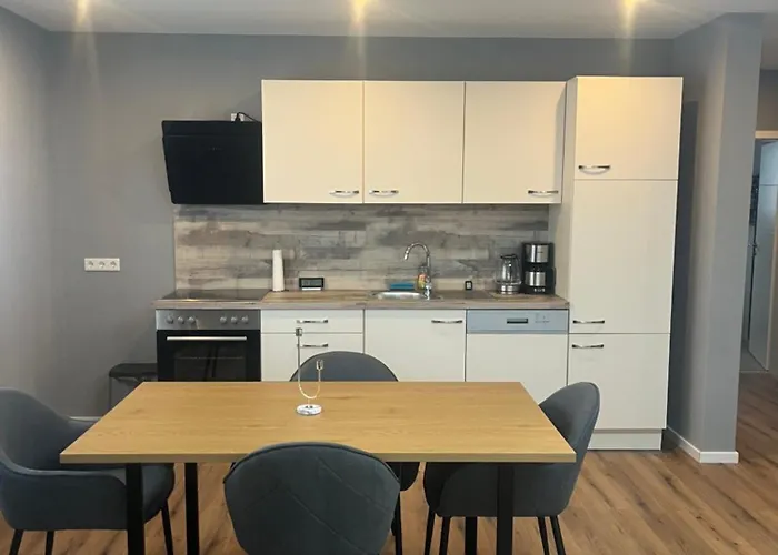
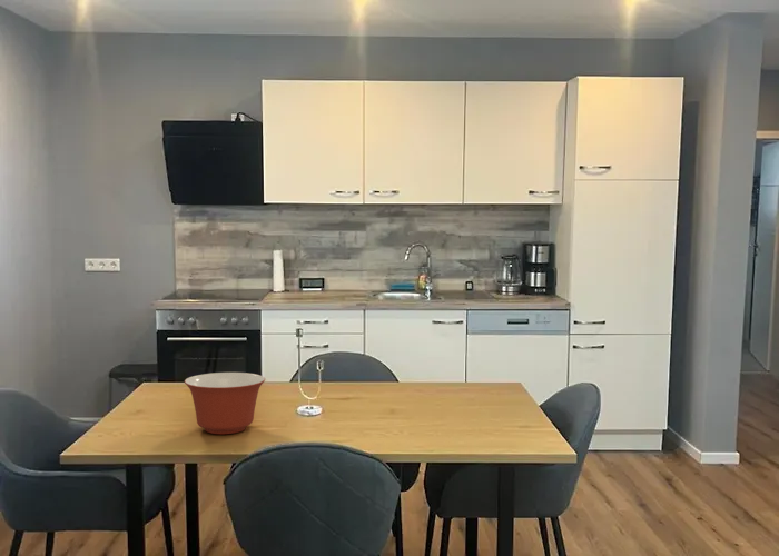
+ mixing bowl [184,371,266,435]
